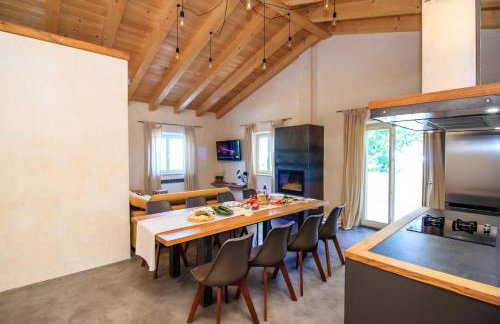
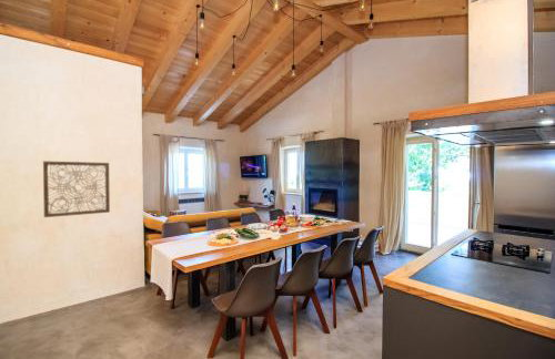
+ wall art [42,160,111,218]
